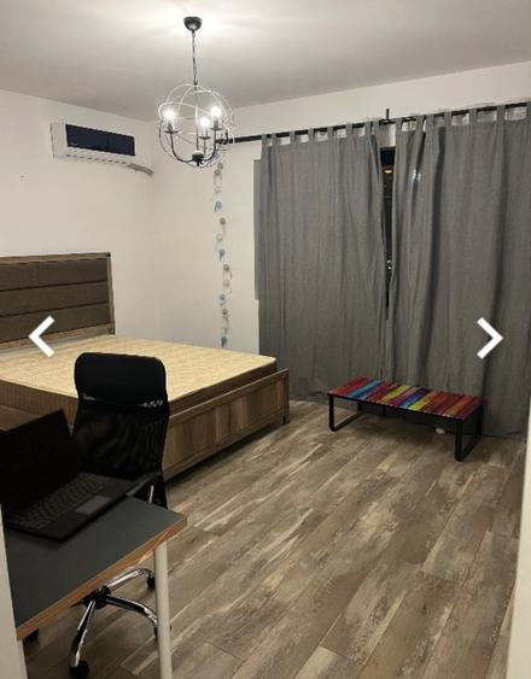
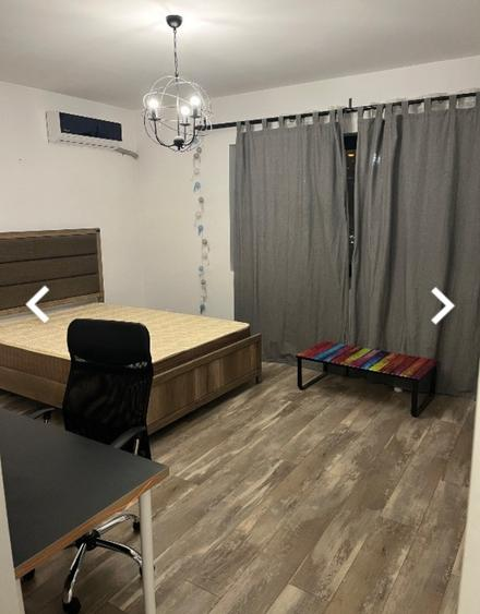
- laptop [0,406,141,542]
